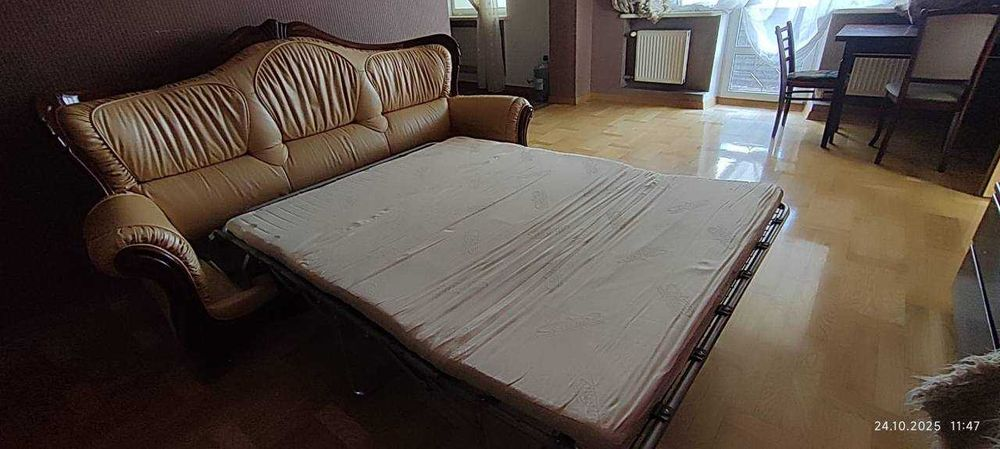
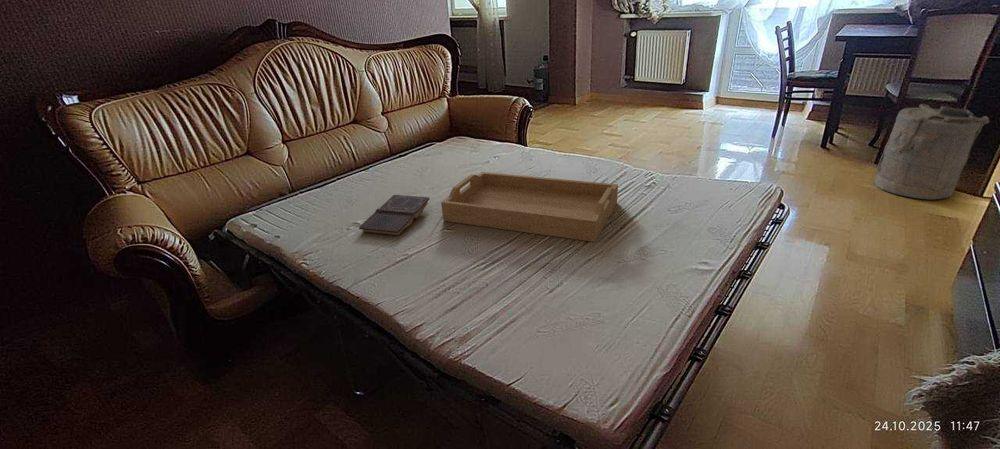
+ book [358,194,430,236]
+ laundry hamper [874,103,990,200]
+ serving tray [440,171,619,243]
